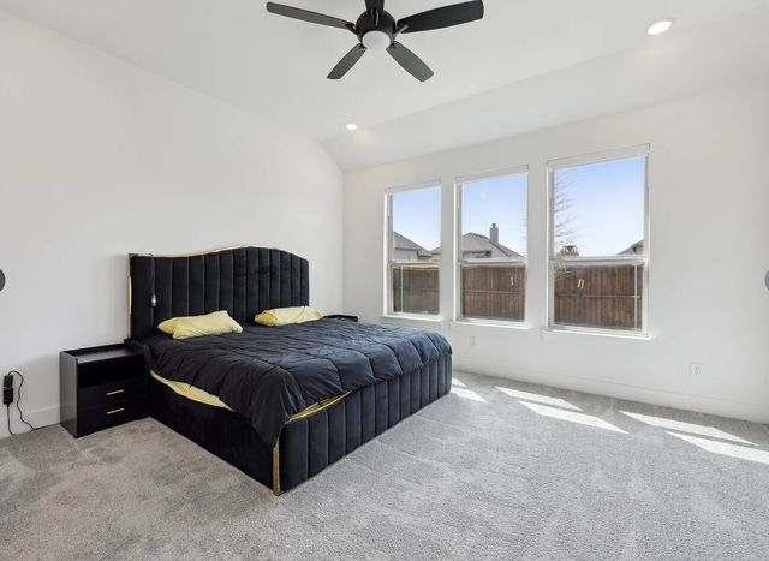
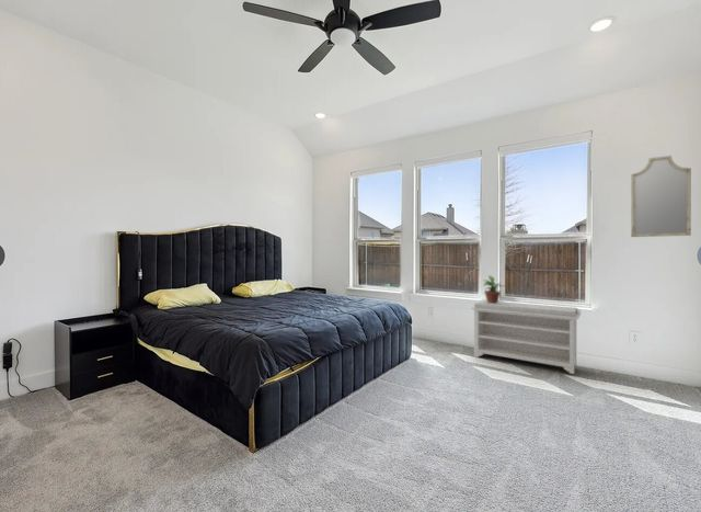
+ home mirror [630,155,692,238]
+ potted plant [482,274,507,304]
+ bench [470,299,582,375]
